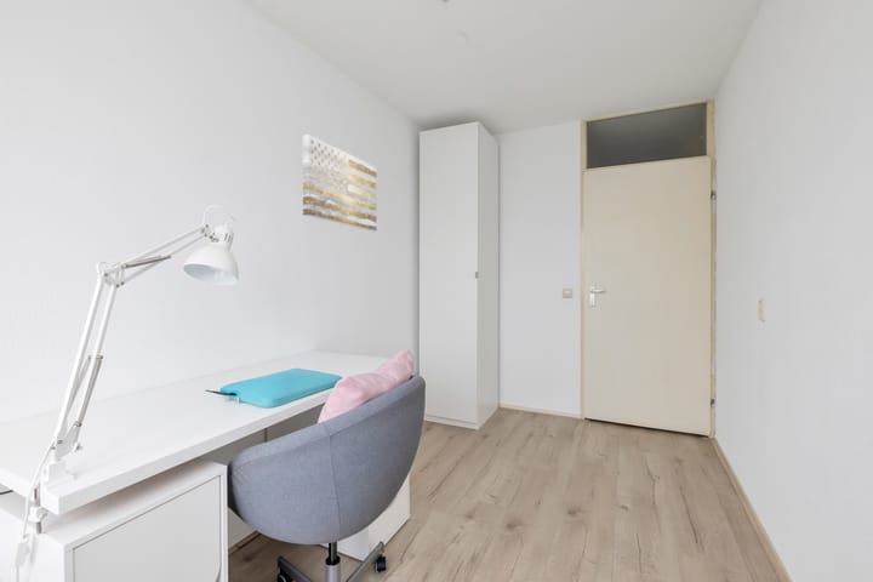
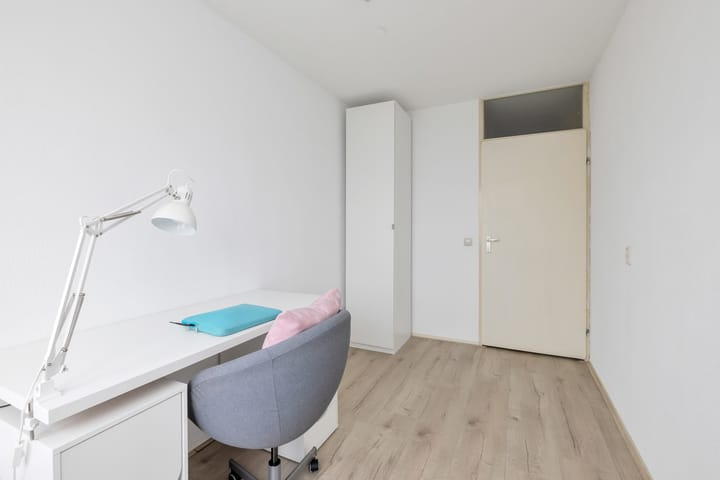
- wall art [302,133,377,233]
